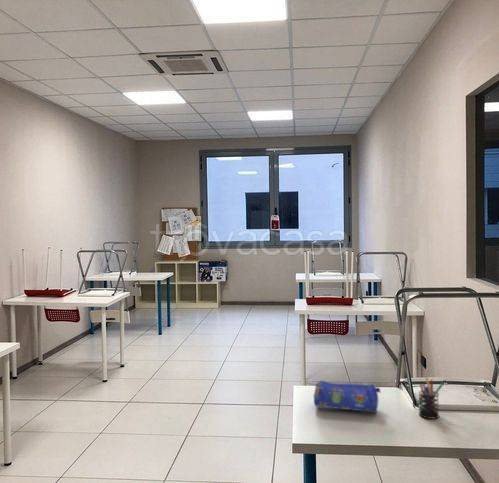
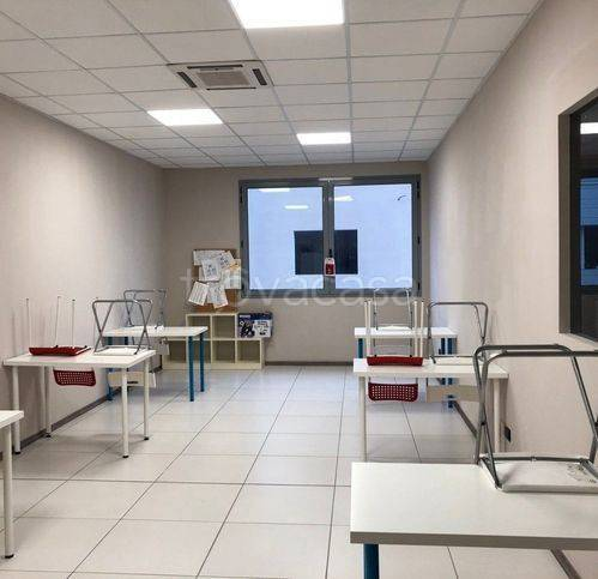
- pen holder [418,376,445,420]
- pencil case [313,380,381,414]
